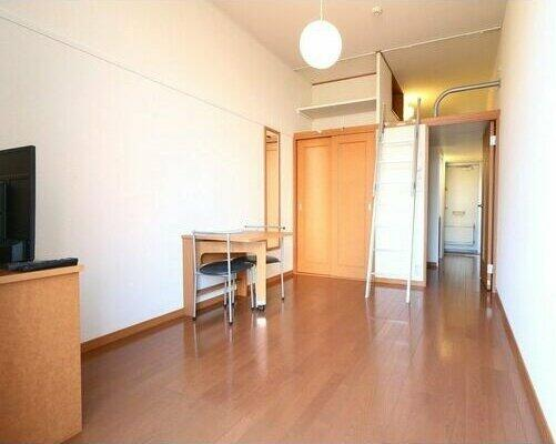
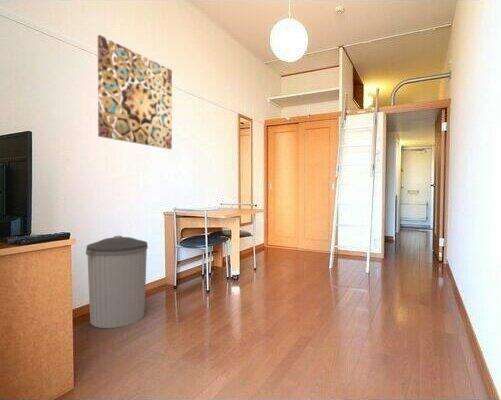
+ wall art [97,34,173,150]
+ trash can [85,235,149,329]
